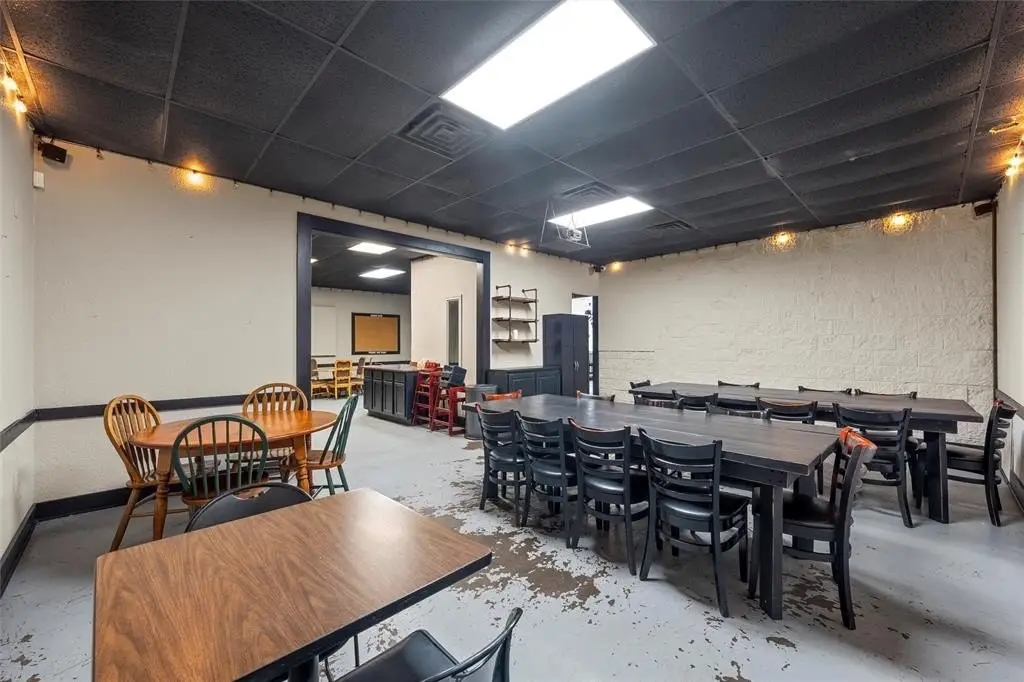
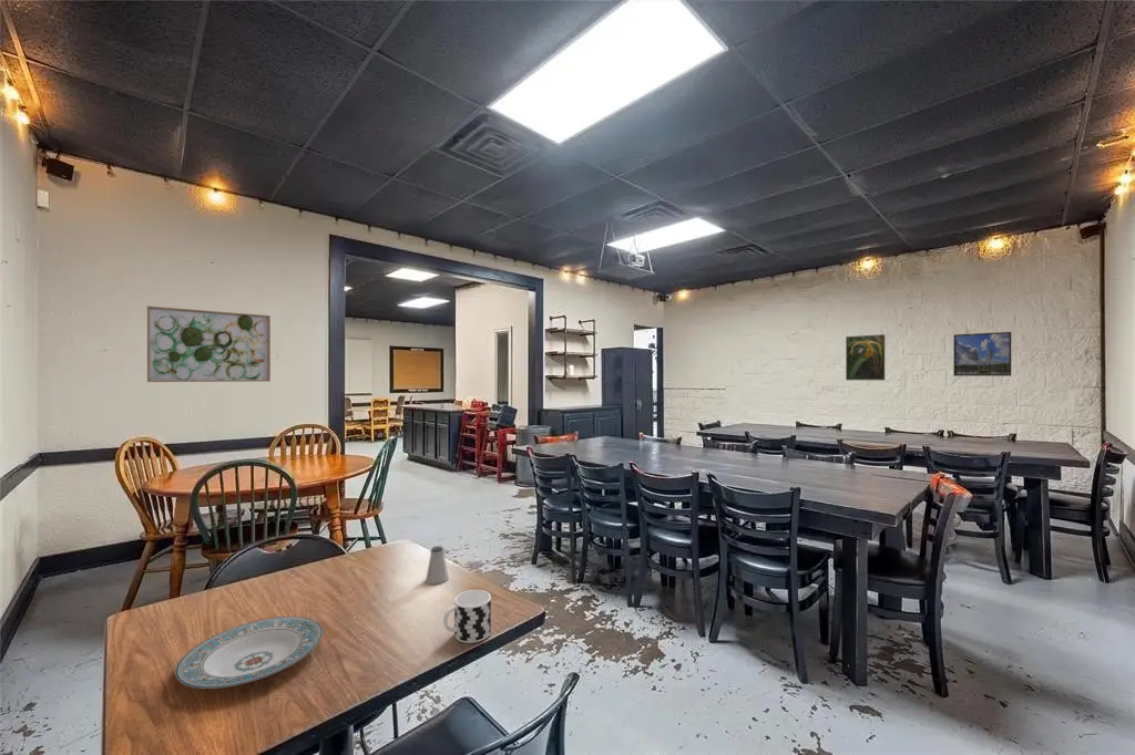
+ plate [174,616,324,690]
+ saltshaker [425,545,450,586]
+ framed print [953,331,1012,377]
+ wall art [146,306,272,383]
+ cup [442,589,492,644]
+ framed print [845,333,886,381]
